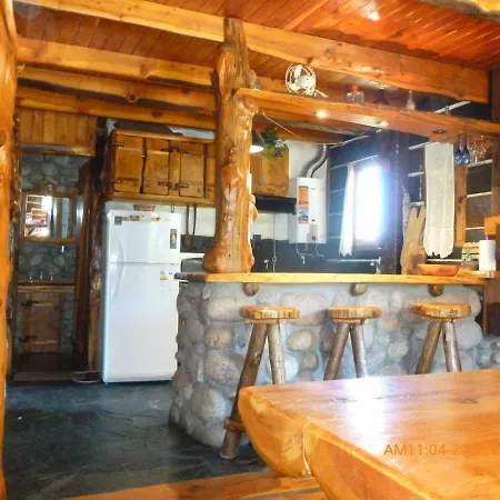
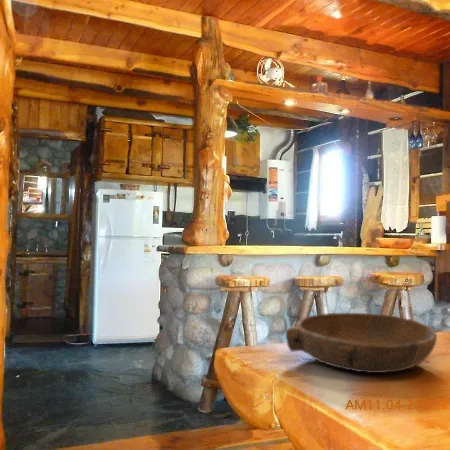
+ bowl [285,312,438,374]
